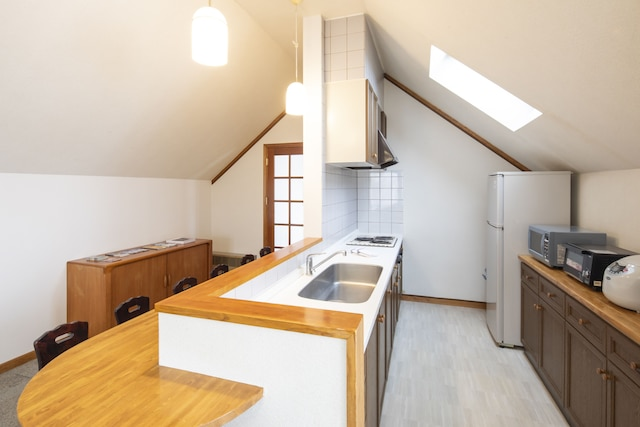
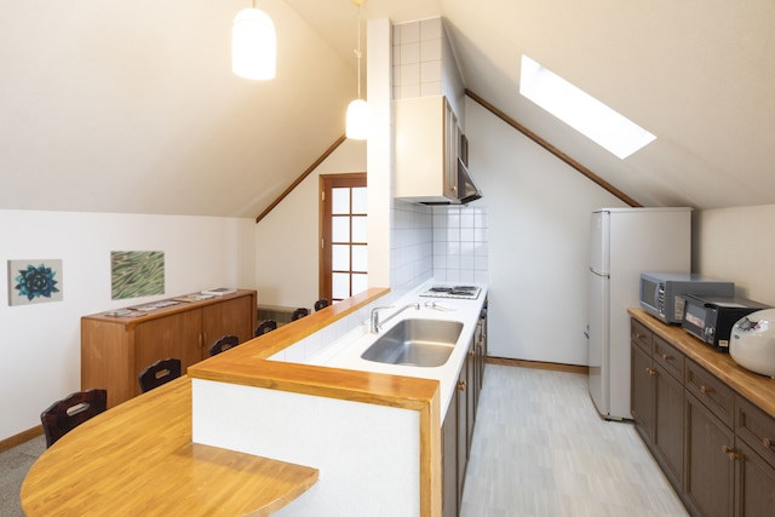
+ wall art [6,258,64,308]
+ wall art [109,249,166,301]
